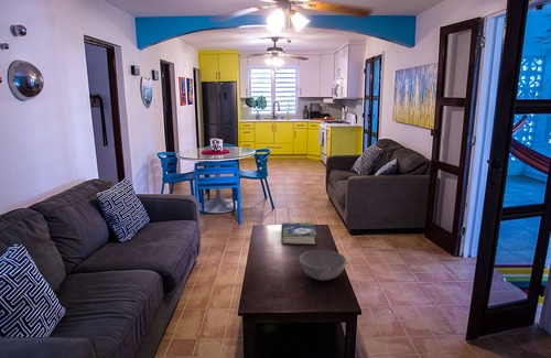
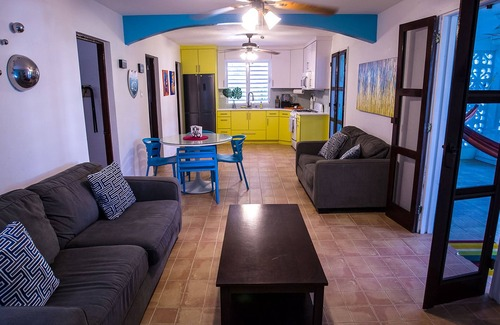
- book [280,221,317,246]
- bowl [299,249,347,282]
